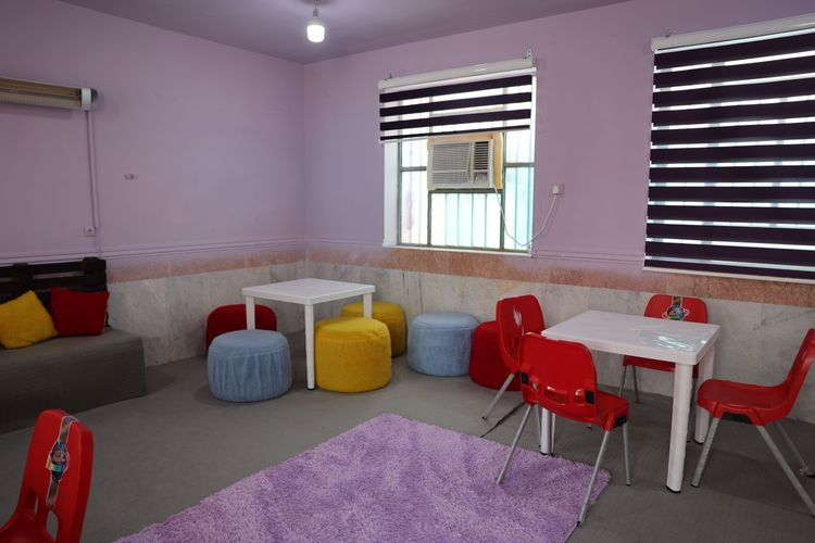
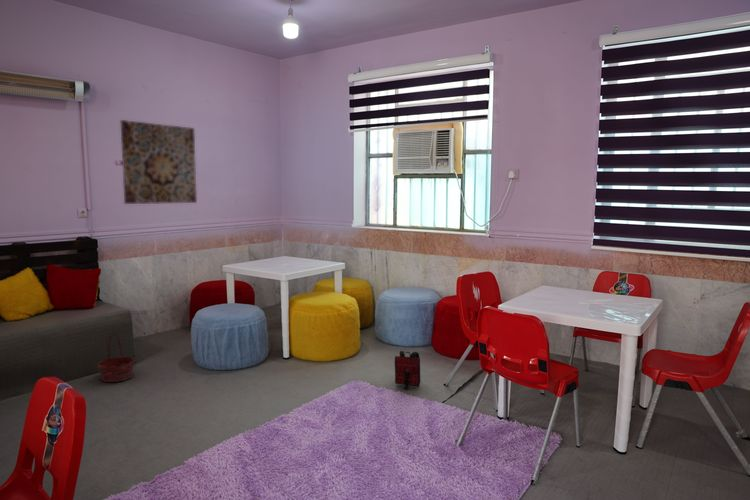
+ wall art [119,119,198,205]
+ backpack [394,350,421,390]
+ basket [97,332,136,383]
